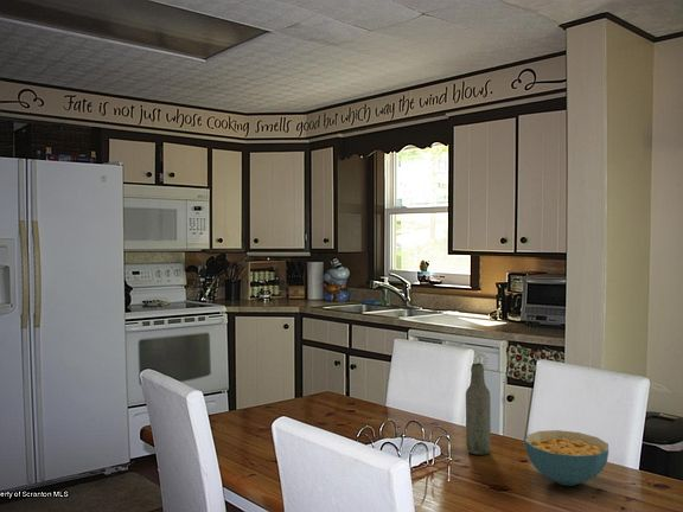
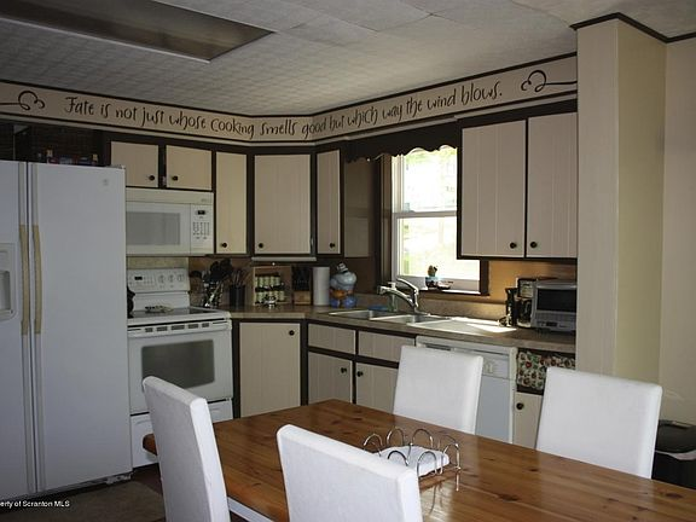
- bottle [465,363,492,456]
- cereal bowl [524,429,609,487]
